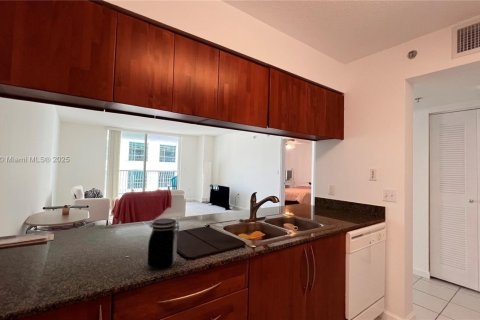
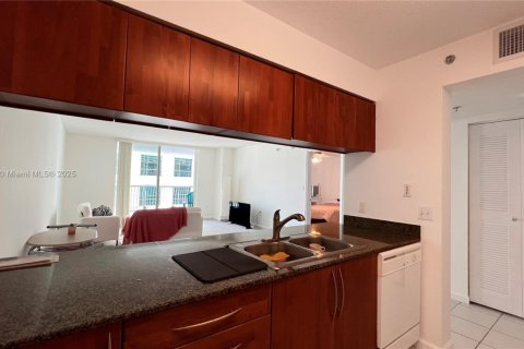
- jar [146,217,180,271]
